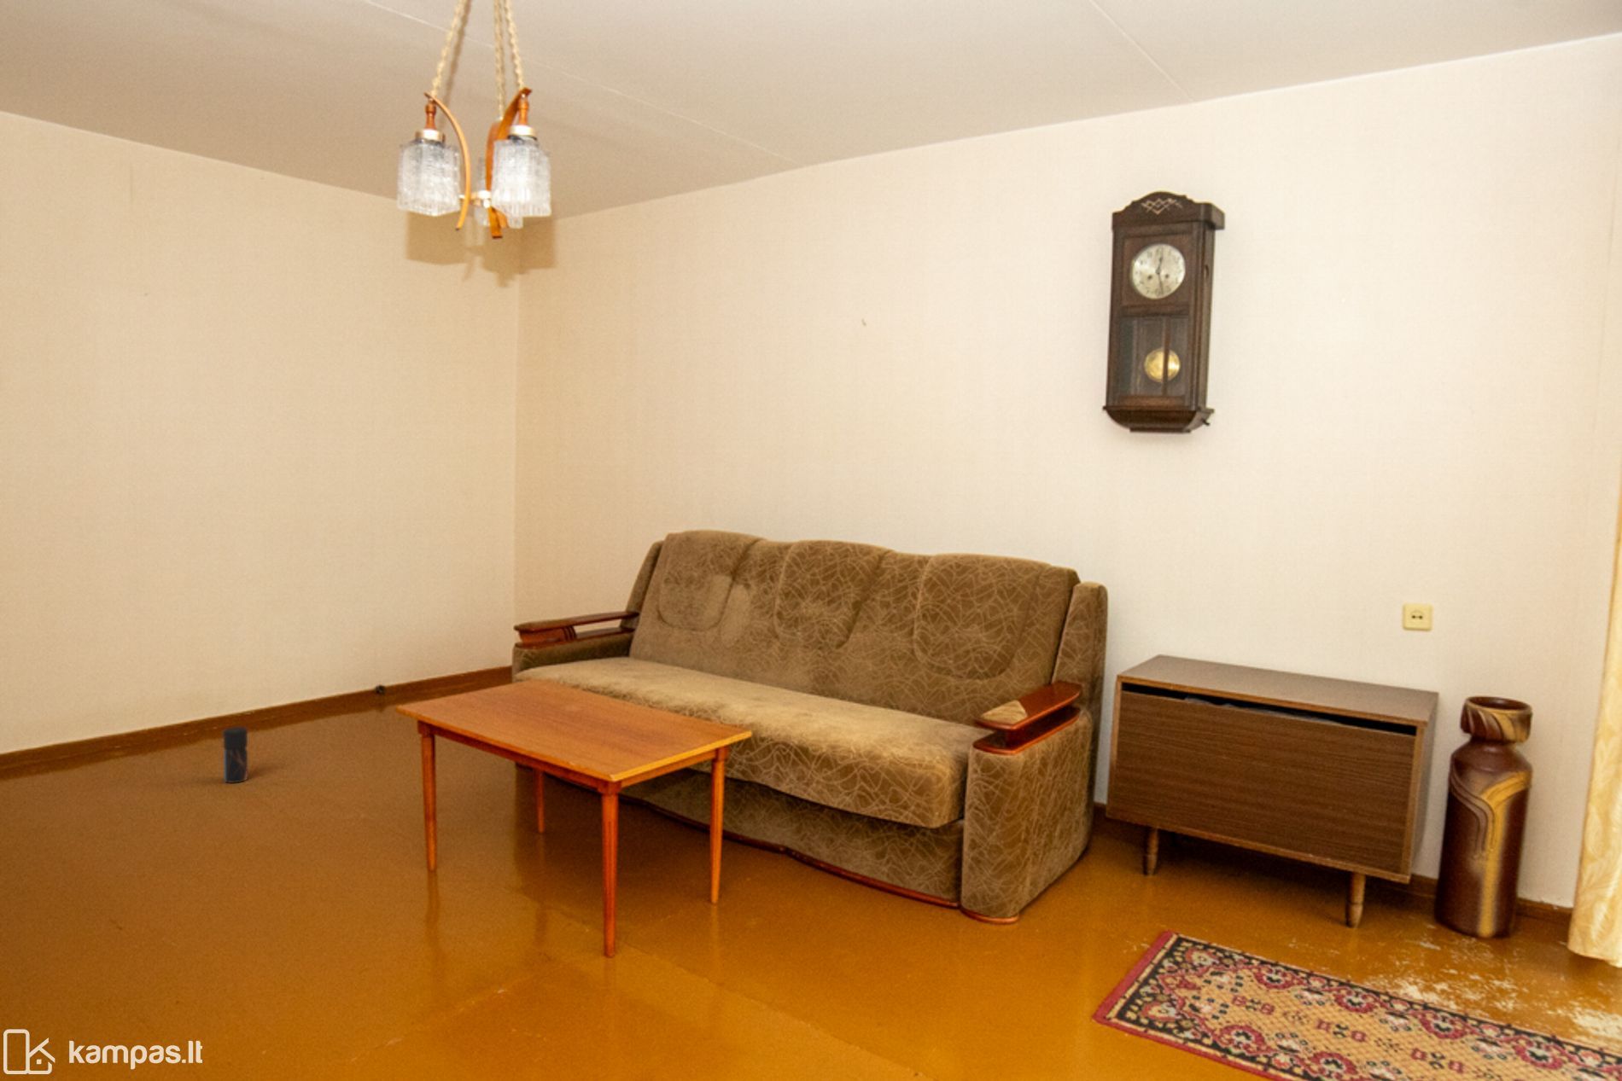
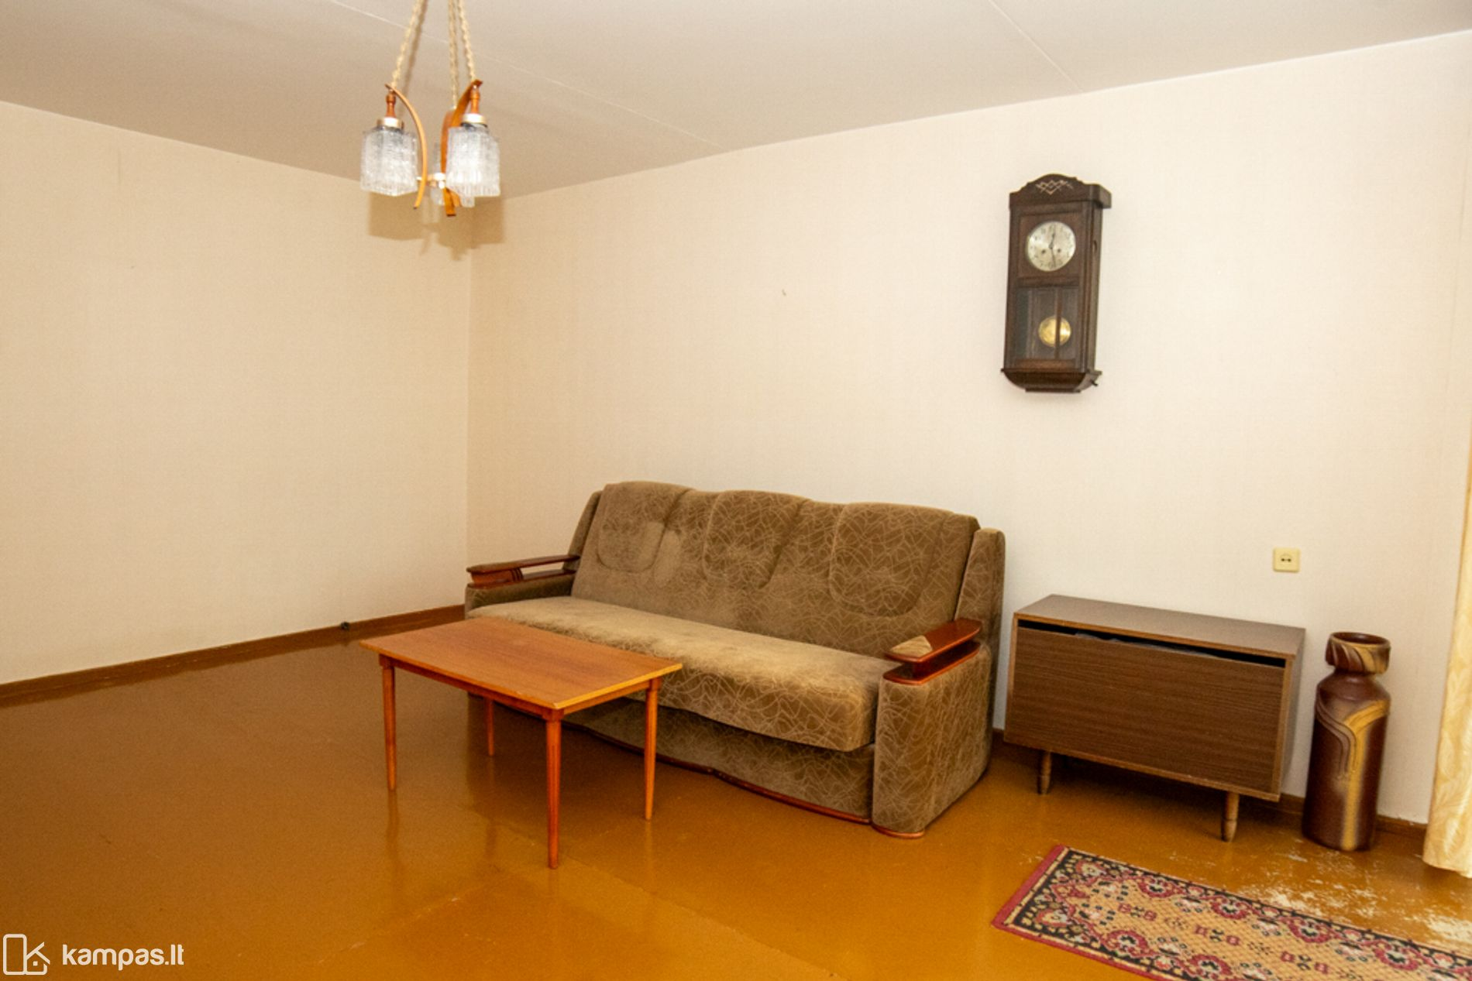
- pepper grinder [222,726,249,784]
